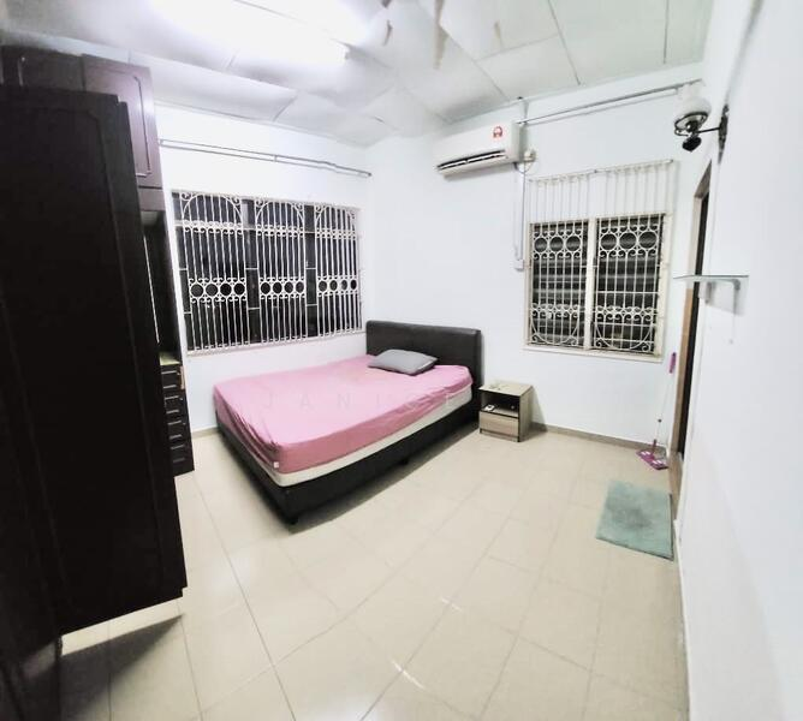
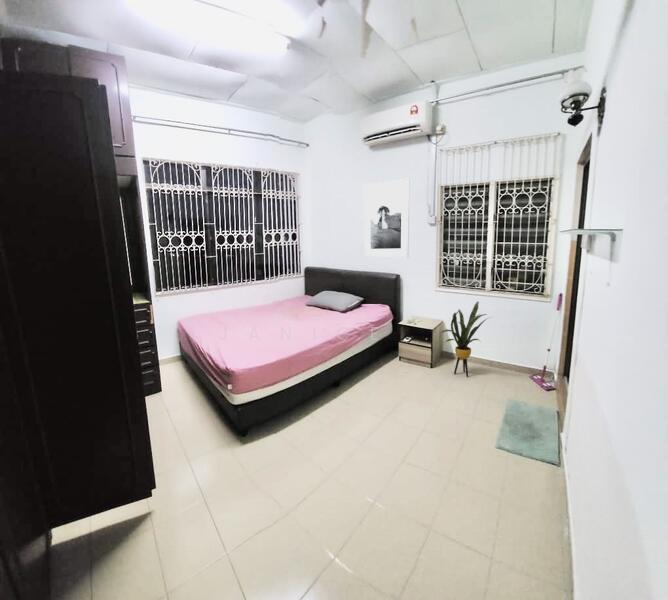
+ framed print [363,177,411,258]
+ house plant [440,300,492,378]
